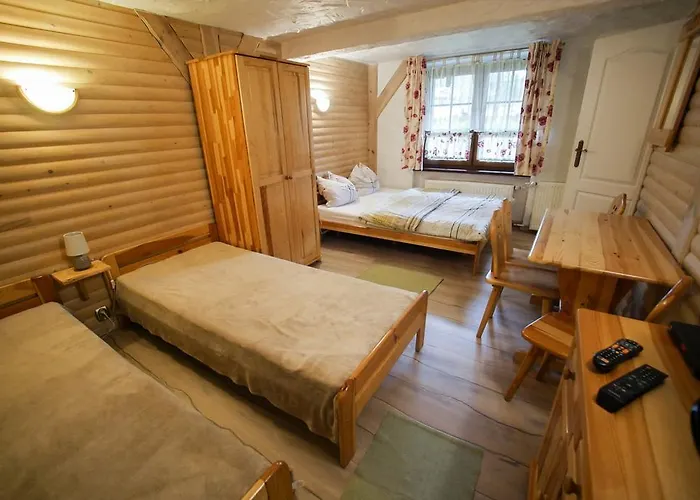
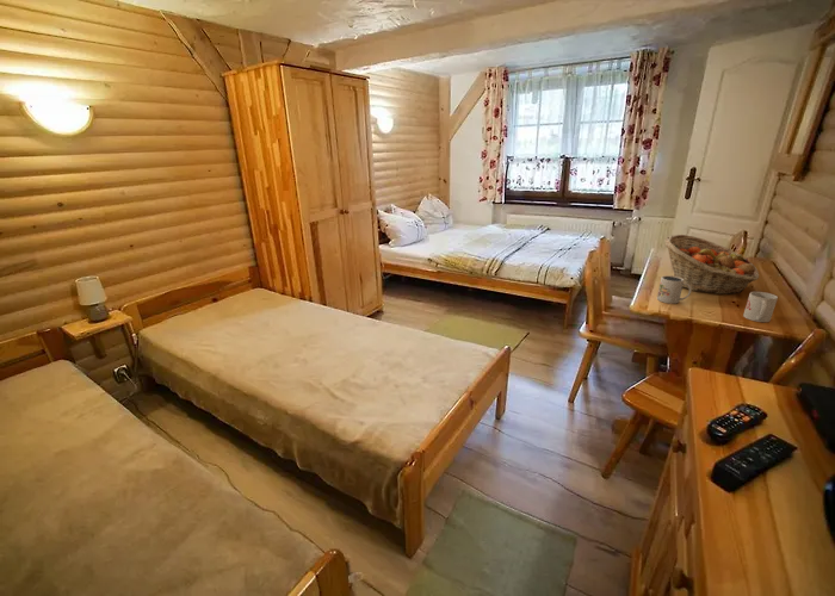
+ fruit basket [663,234,760,296]
+ mug [656,274,692,305]
+ mug [742,291,779,323]
